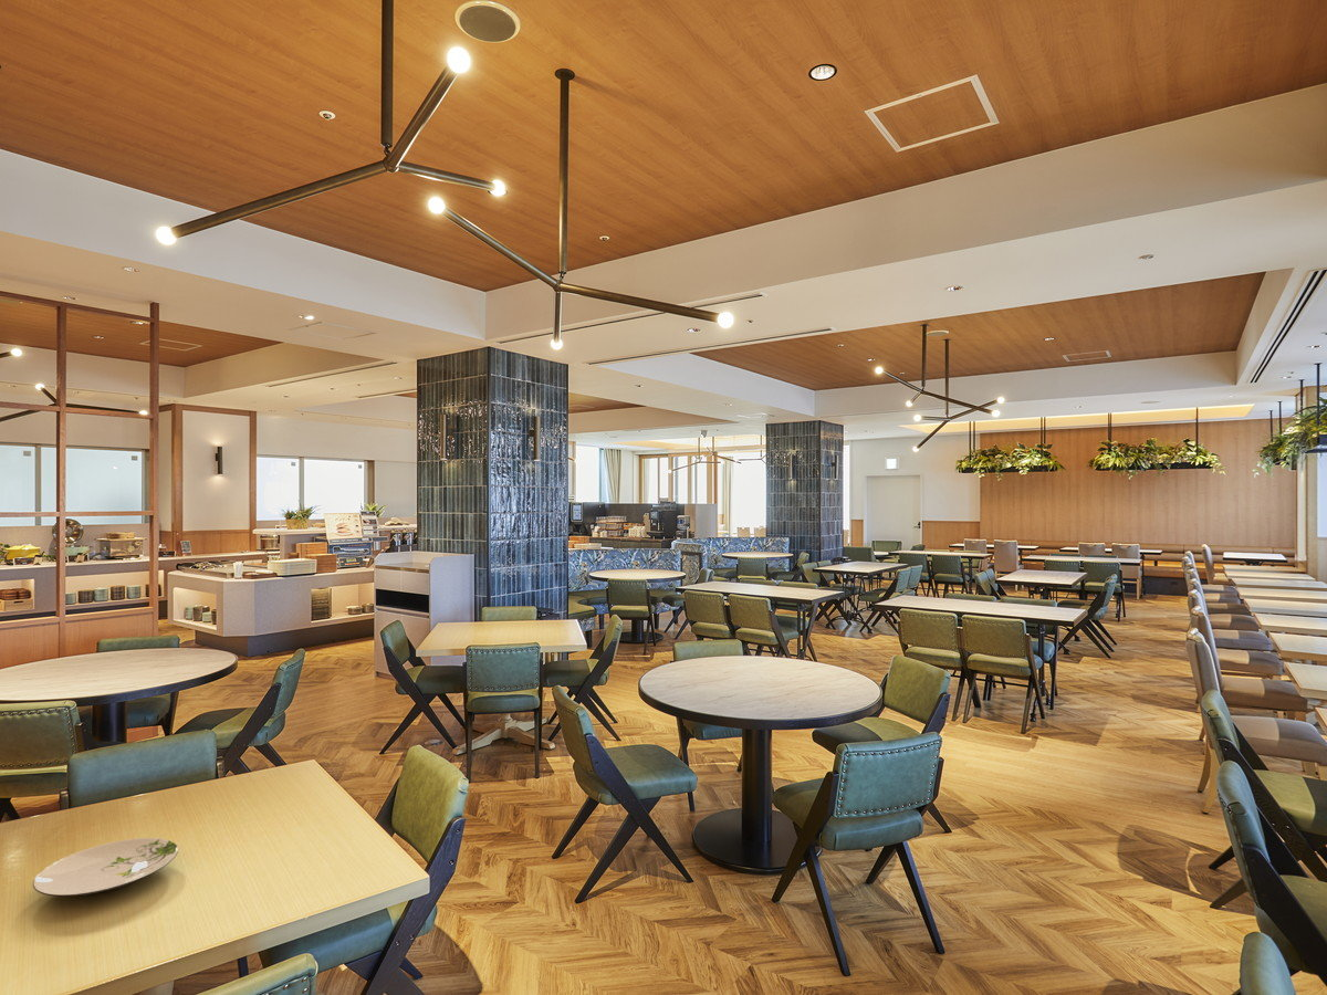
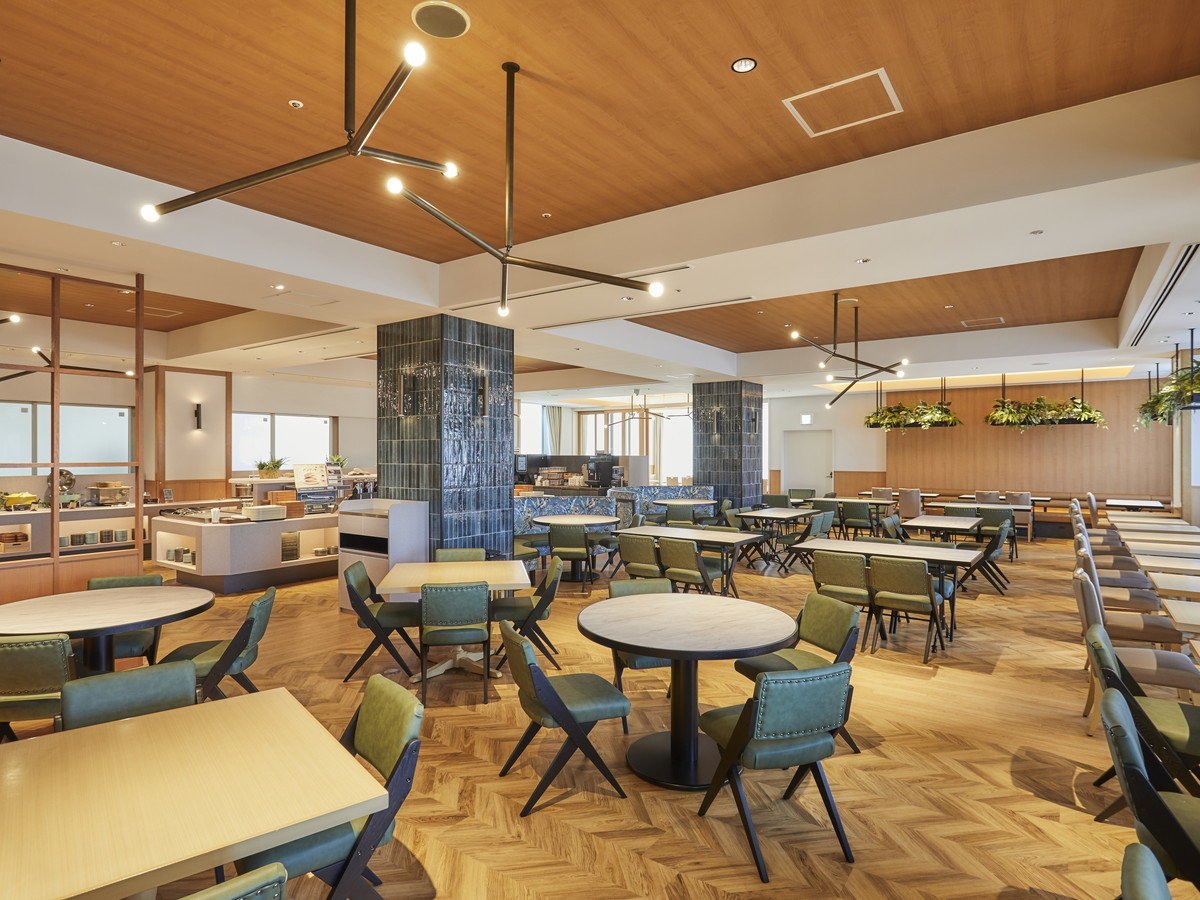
- plate [32,837,179,898]
